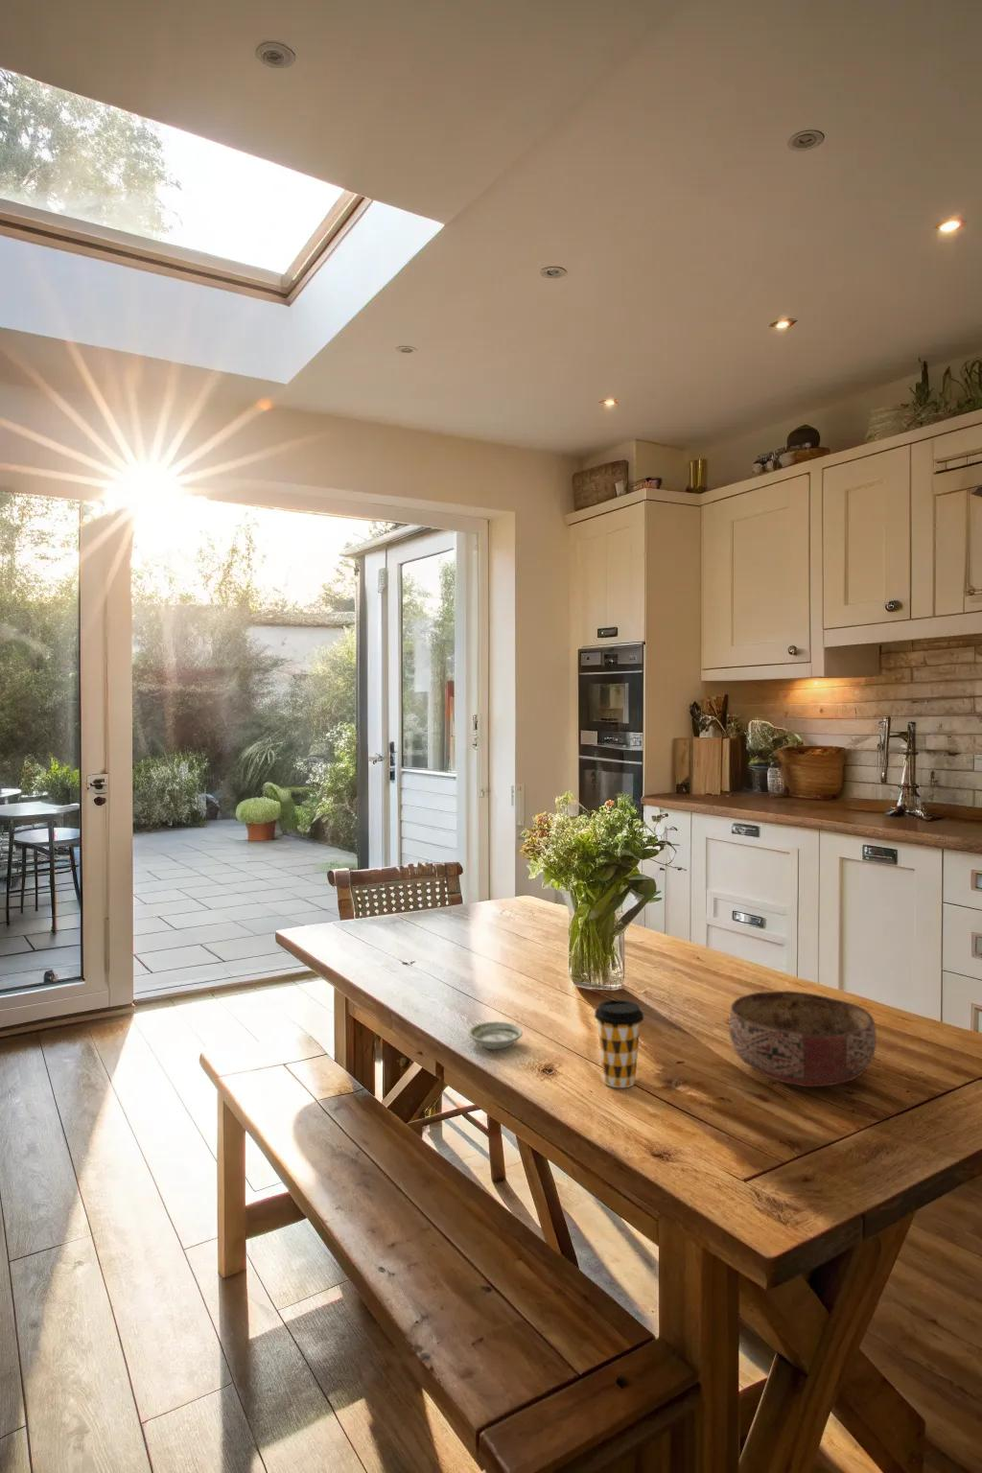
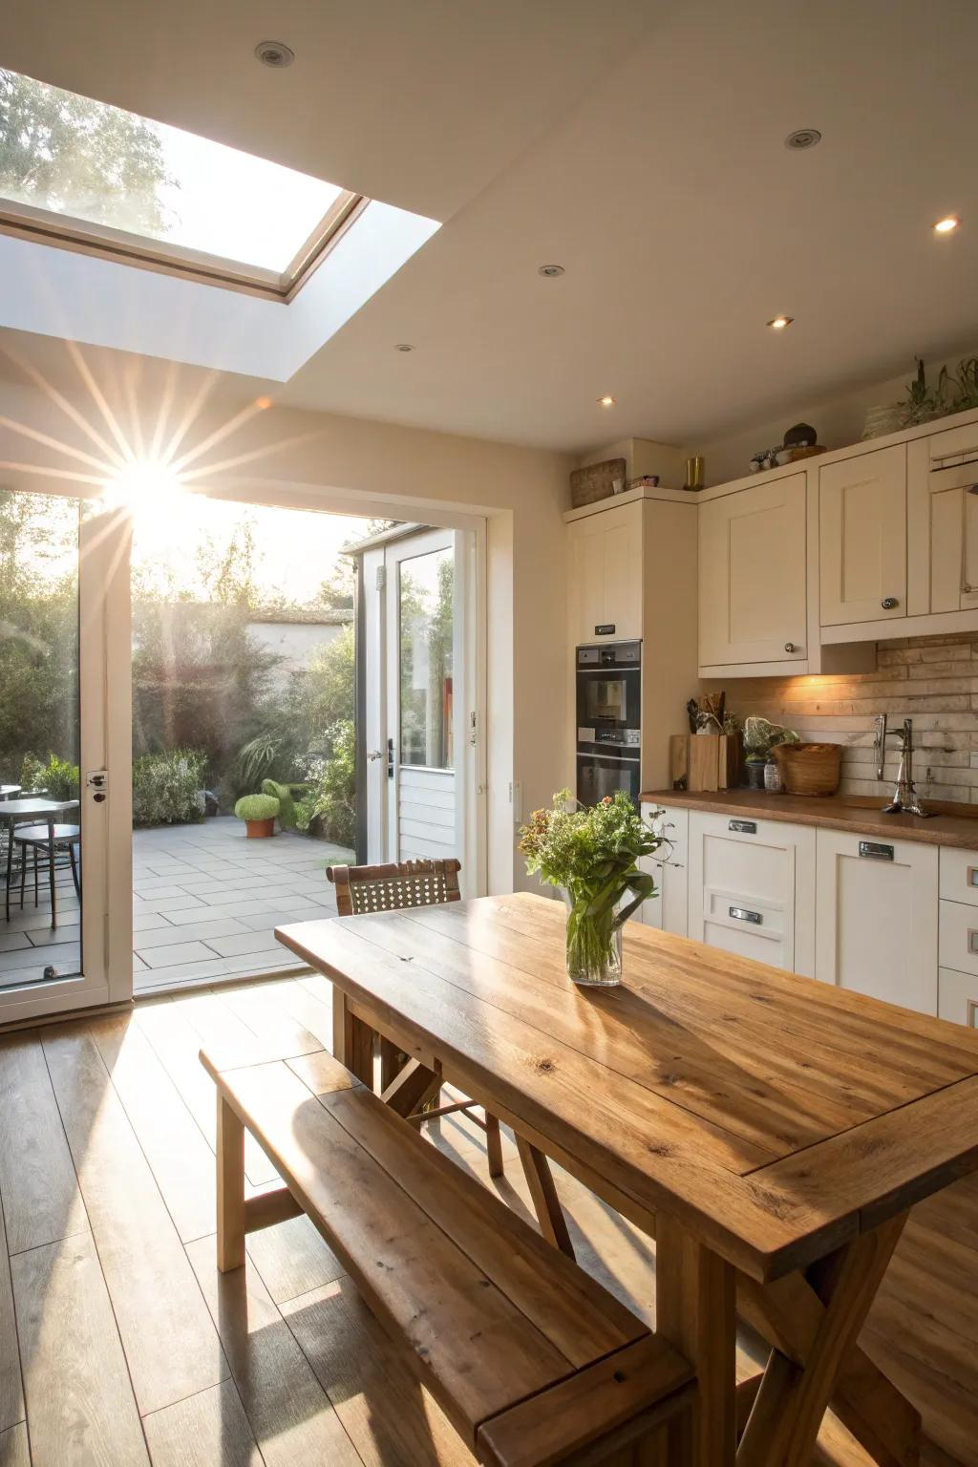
- bowl [728,990,878,1087]
- saucer [467,1020,524,1050]
- coffee cup [594,1000,644,1088]
